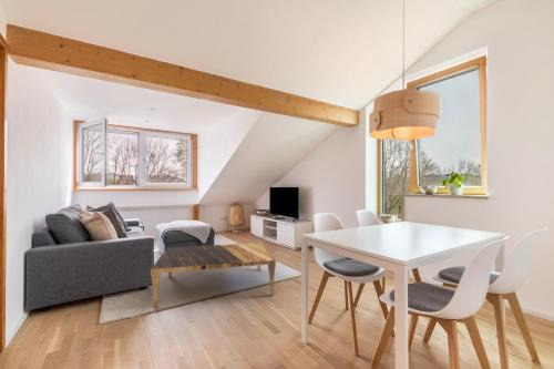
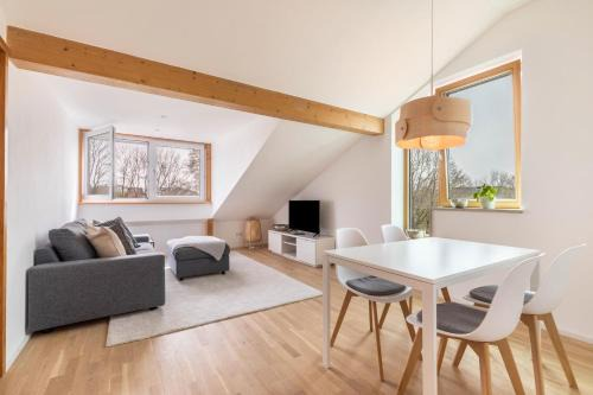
- coffee table [150,242,277,309]
